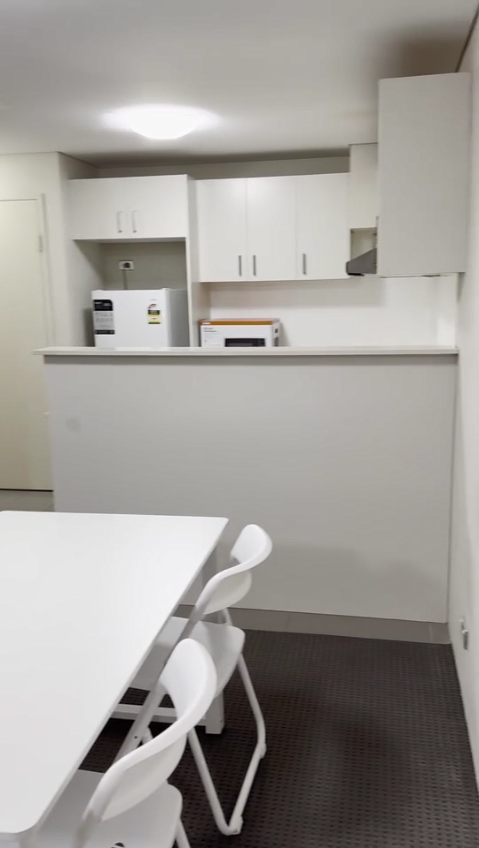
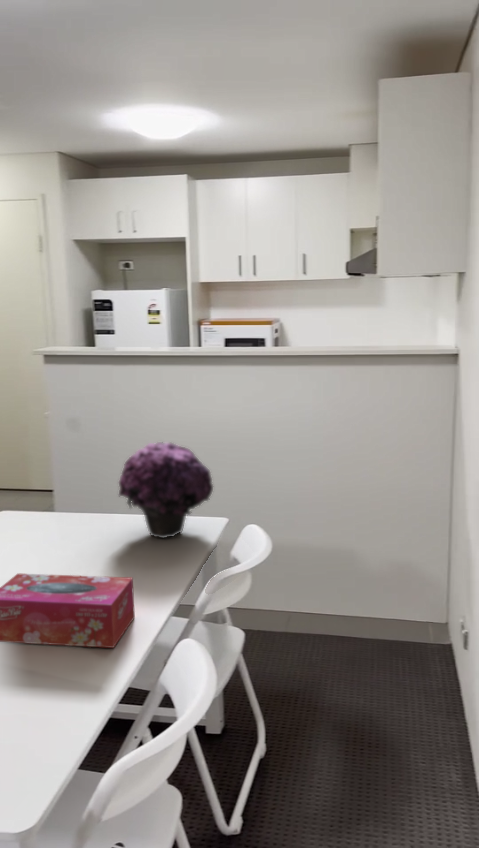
+ flower [117,441,214,539]
+ tissue box [0,572,136,649]
